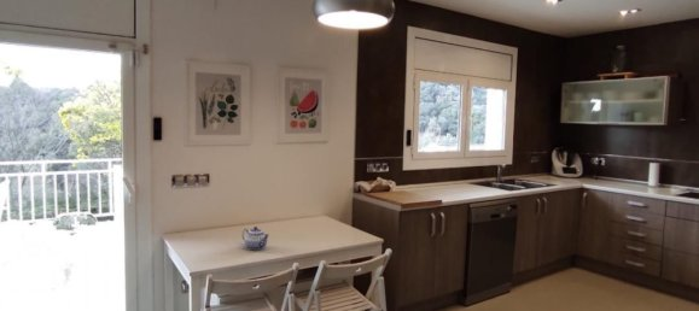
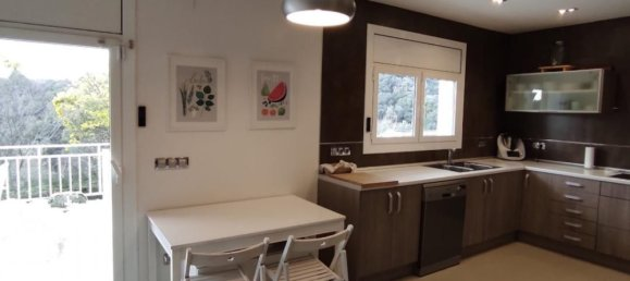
- teapot [241,225,269,251]
